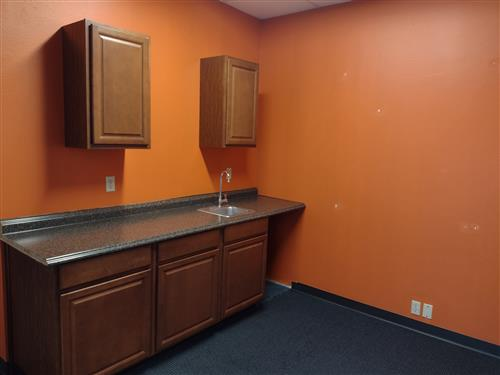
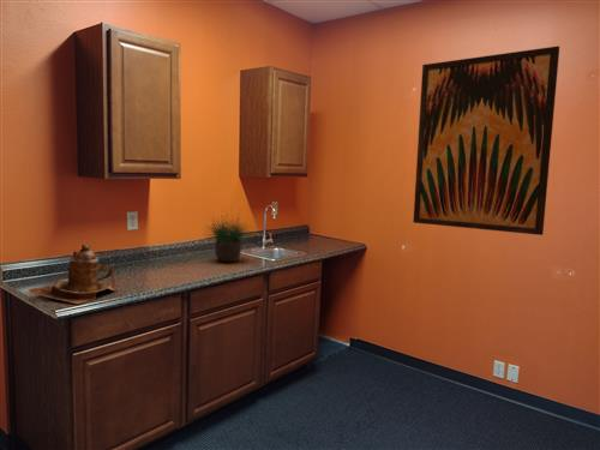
+ teapot [28,244,118,305]
+ wall art [413,44,560,236]
+ potted plant [202,206,253,263]
